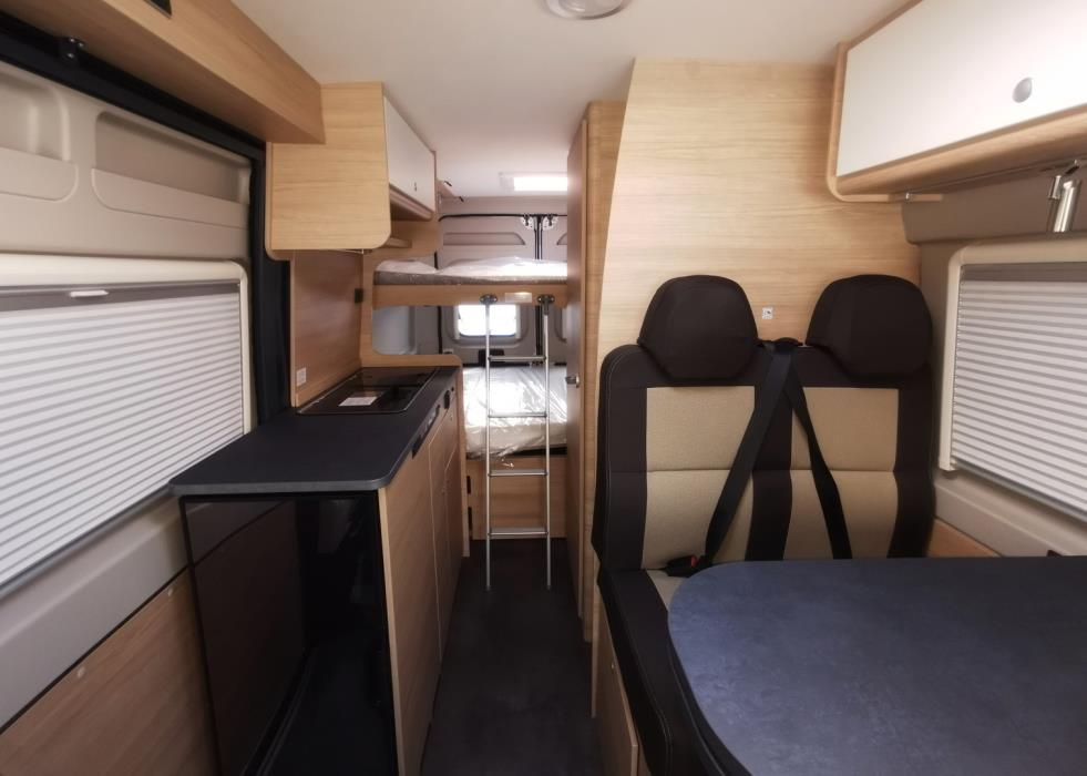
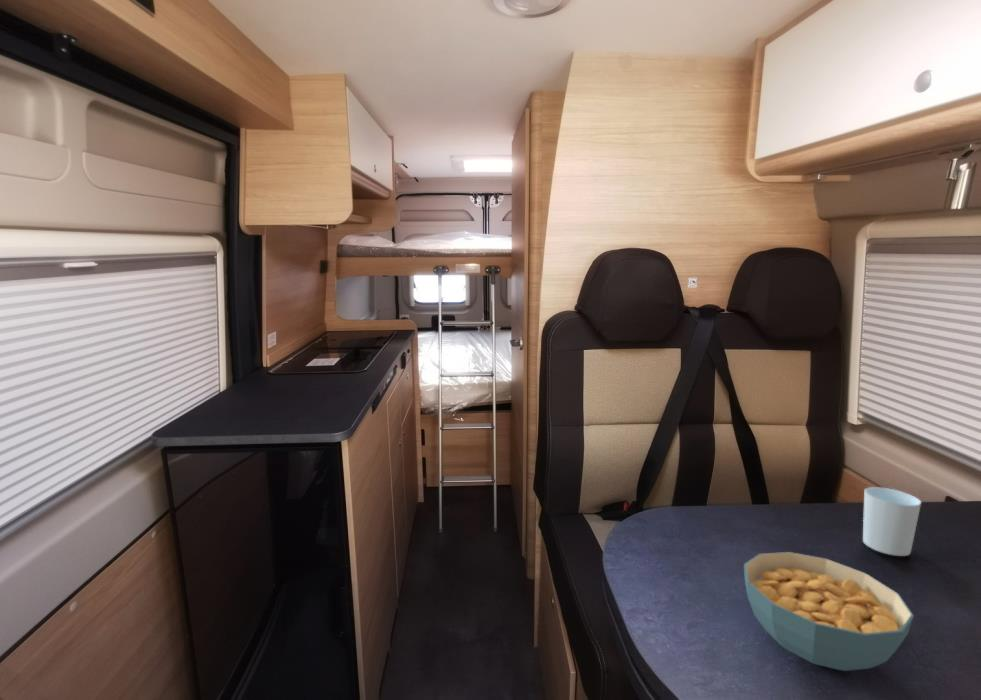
+ cup [862,486,922,557]
+ cereal bowl [743,551,915,672]
